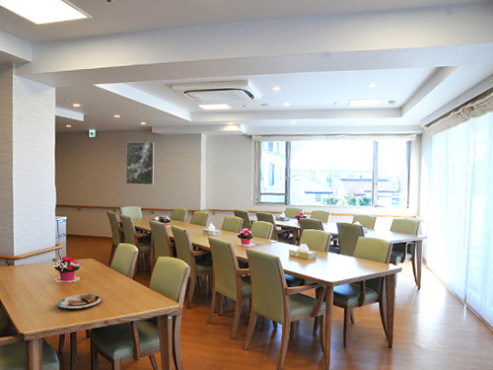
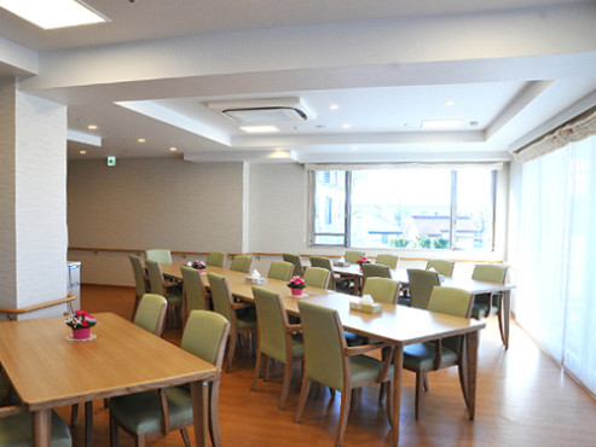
- plate [57,293,103,311]
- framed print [125,141,155,186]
